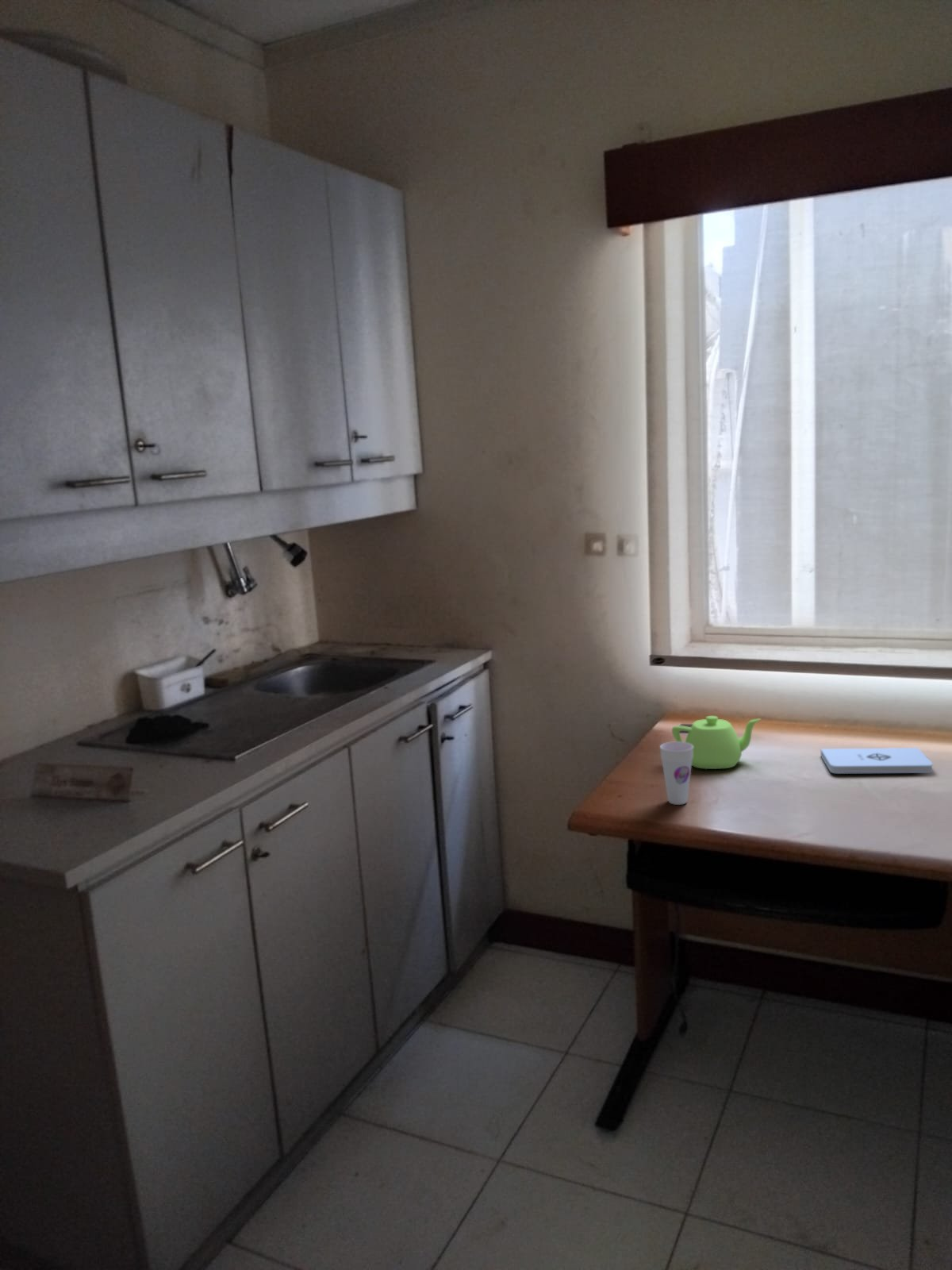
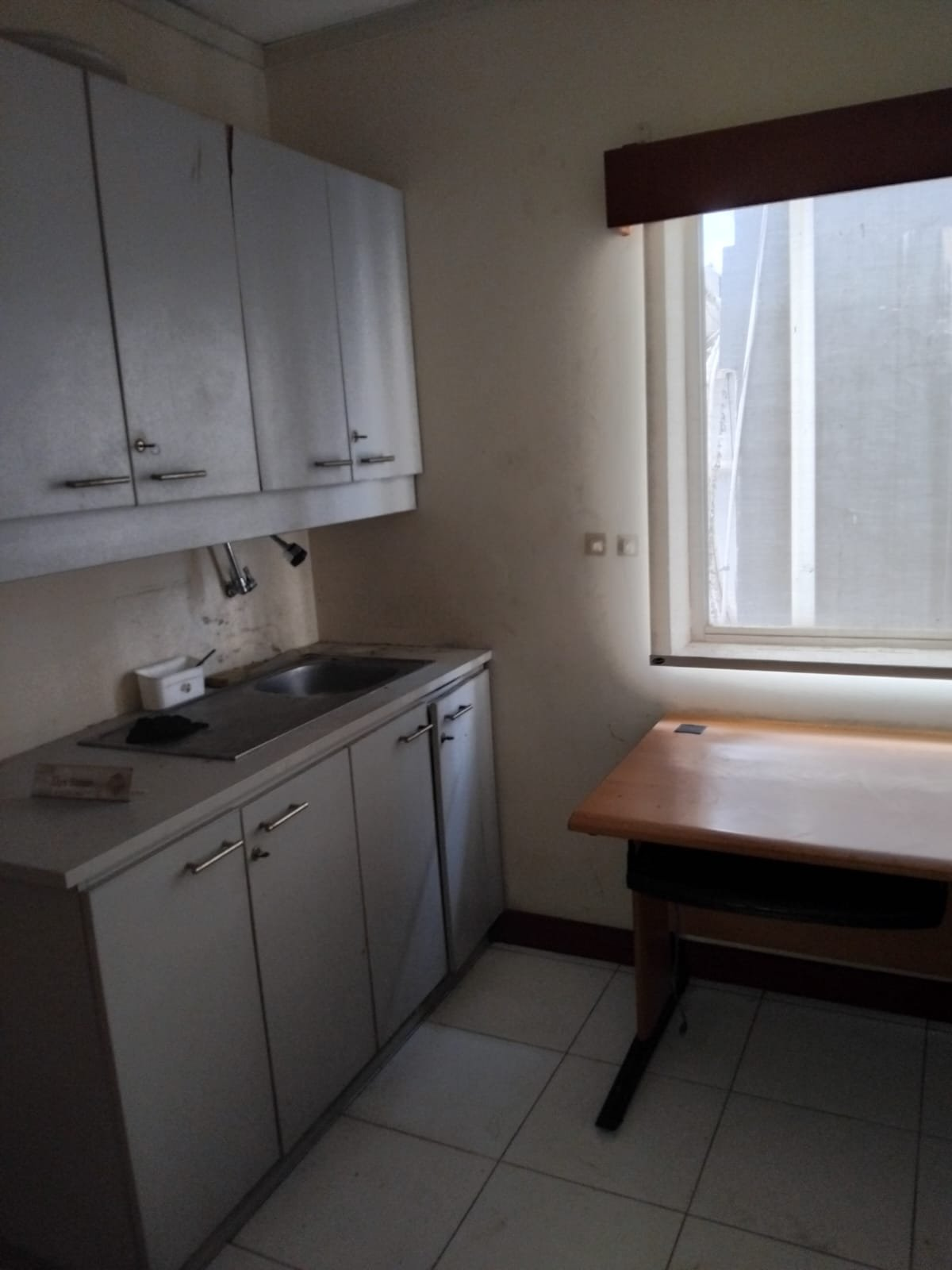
- notepad [820,747,934,775]
- teapot [671,715,762,770]
- cup [659,741,693,806]
